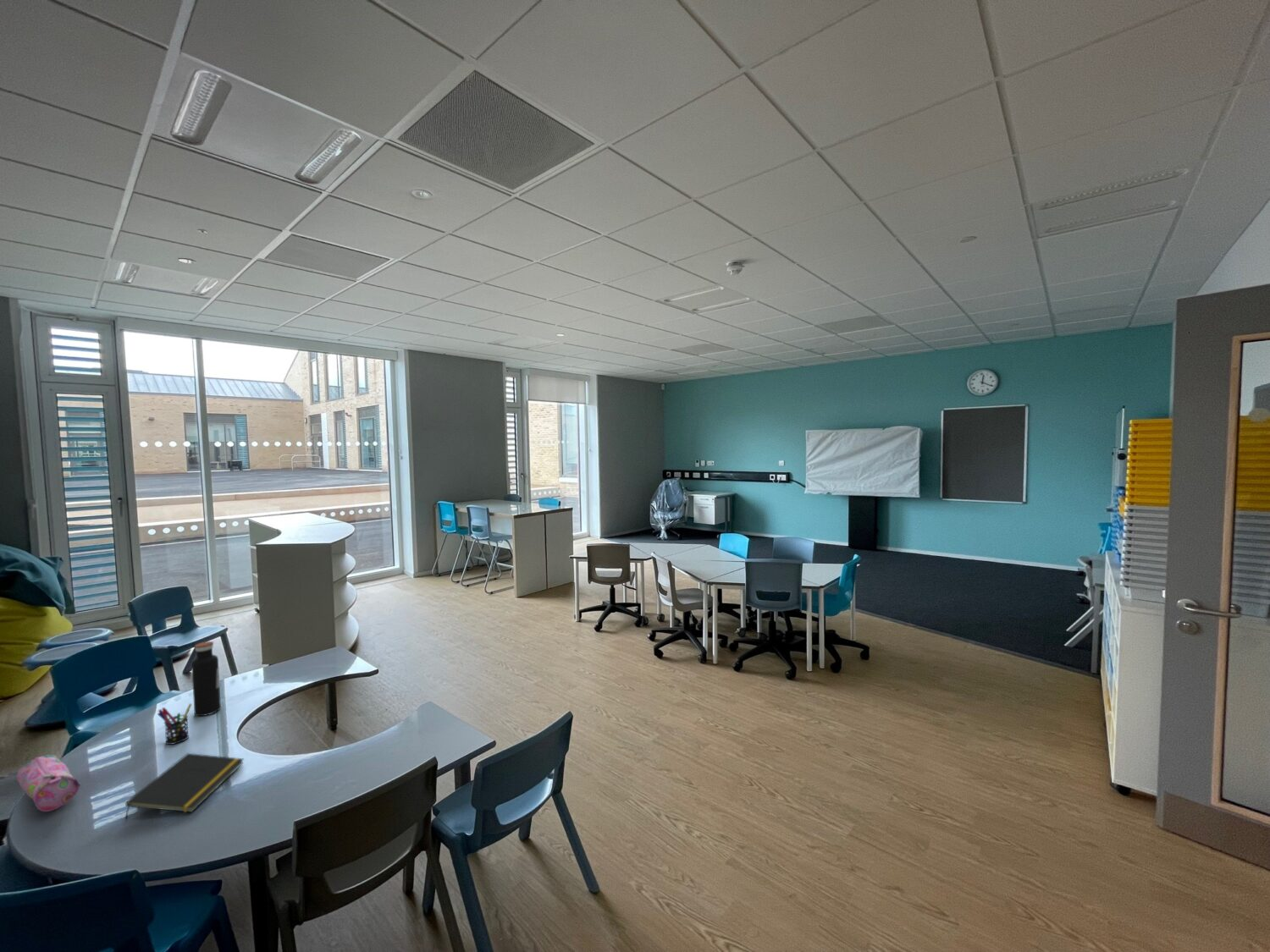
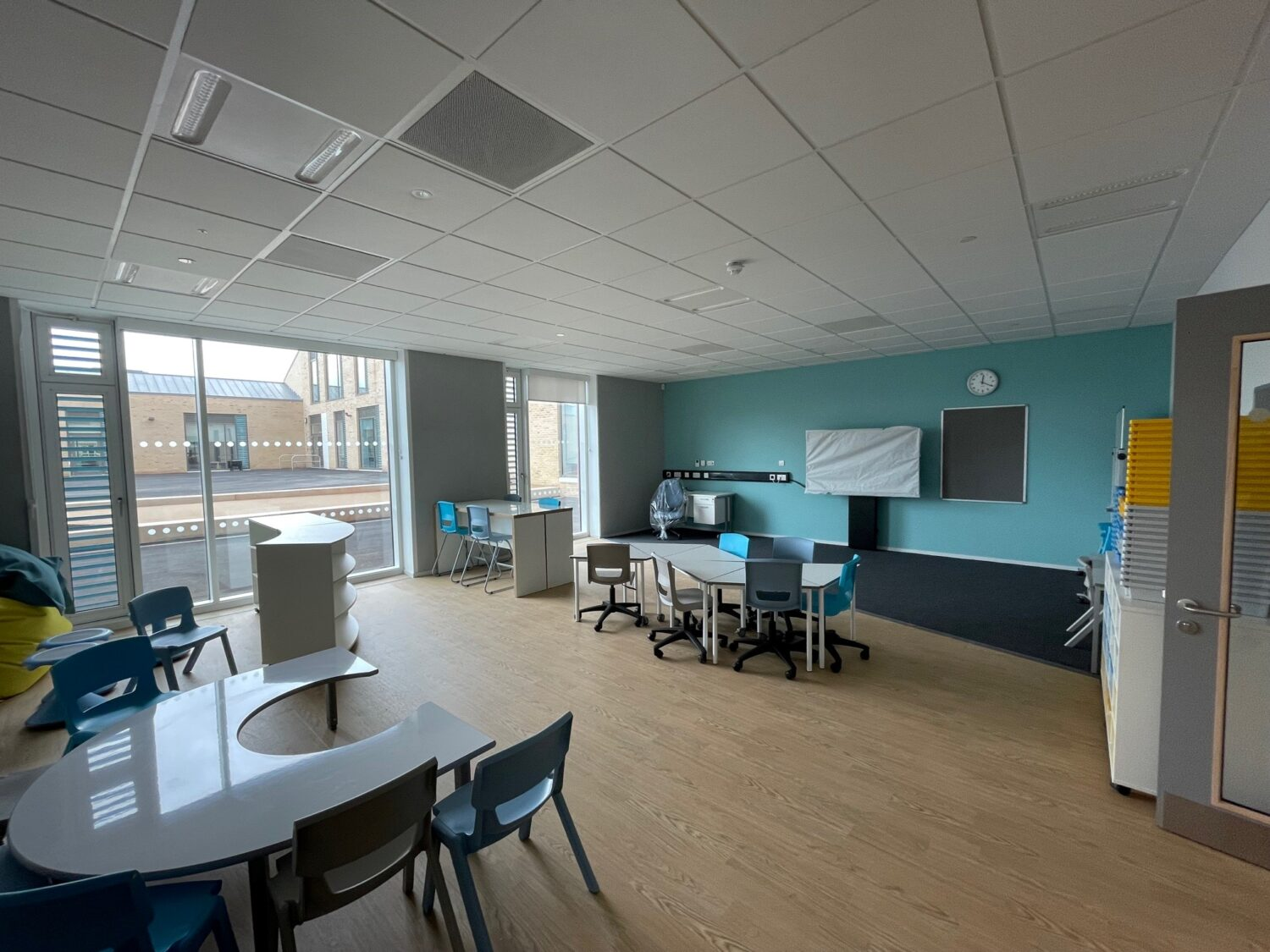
- water bottle [191,641,222,717]
- pen holder [157,703,193,746]
- notepad [124,752,245,819]
- pencil case [16,754,81,812]
